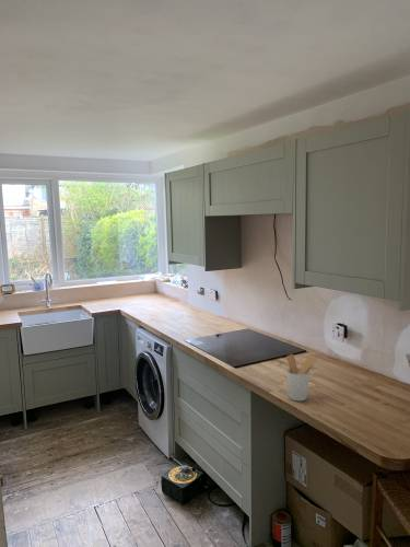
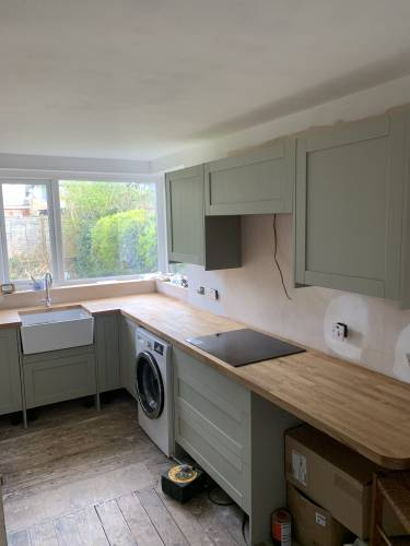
- utensil holder [285,353,318,403]
